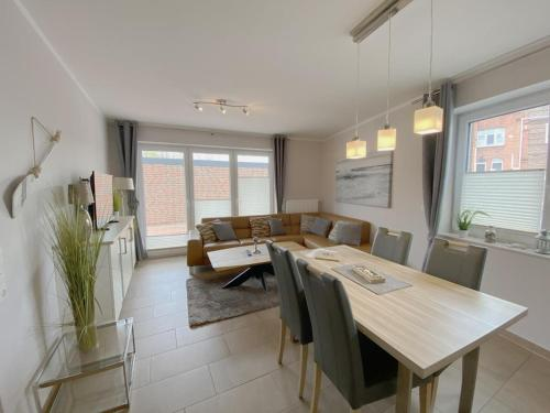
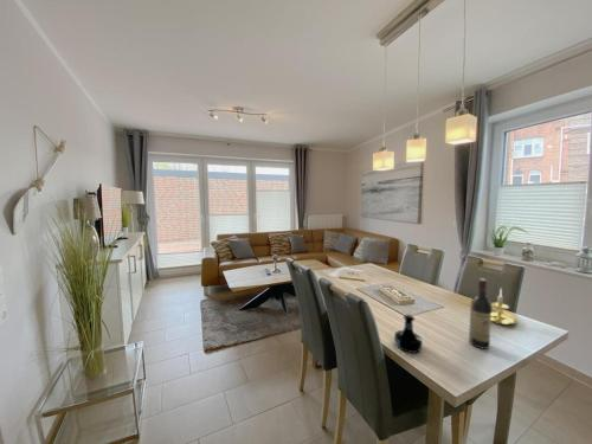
+ wine bottle [468,277,494,350]
+ candle holder [490,287,519,327]
+ tequila bottle [393,314,424,354]
